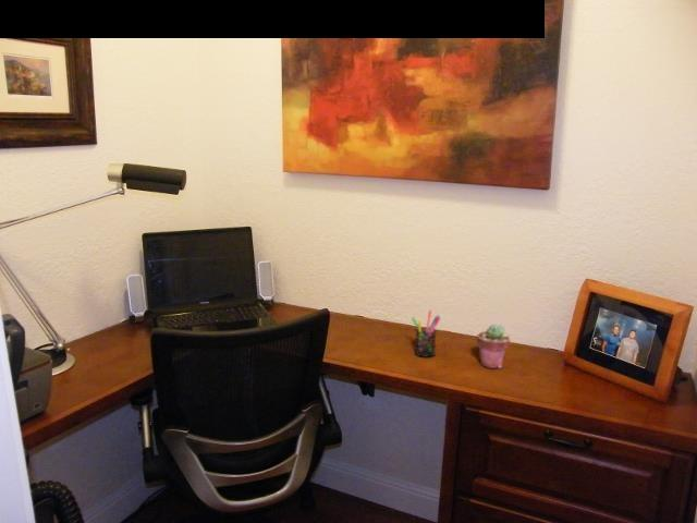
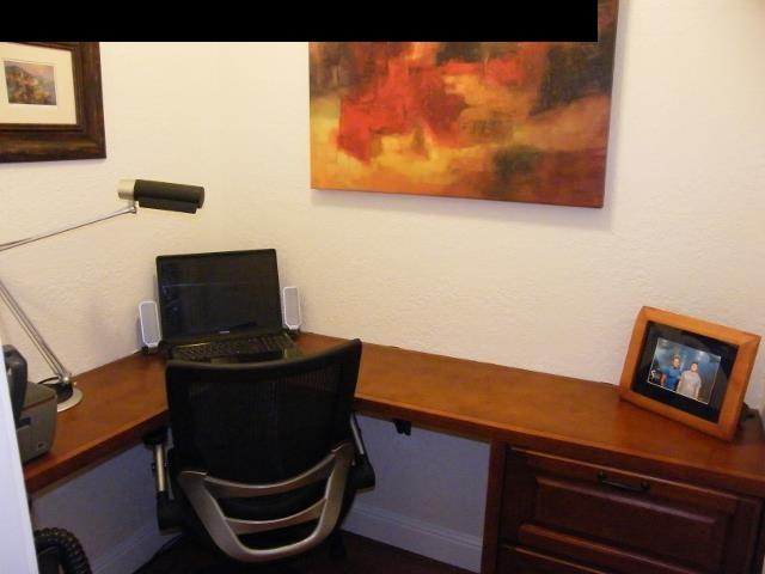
- potted succulent [476,324,511,369]
- pen holder [411,309,441,358]
